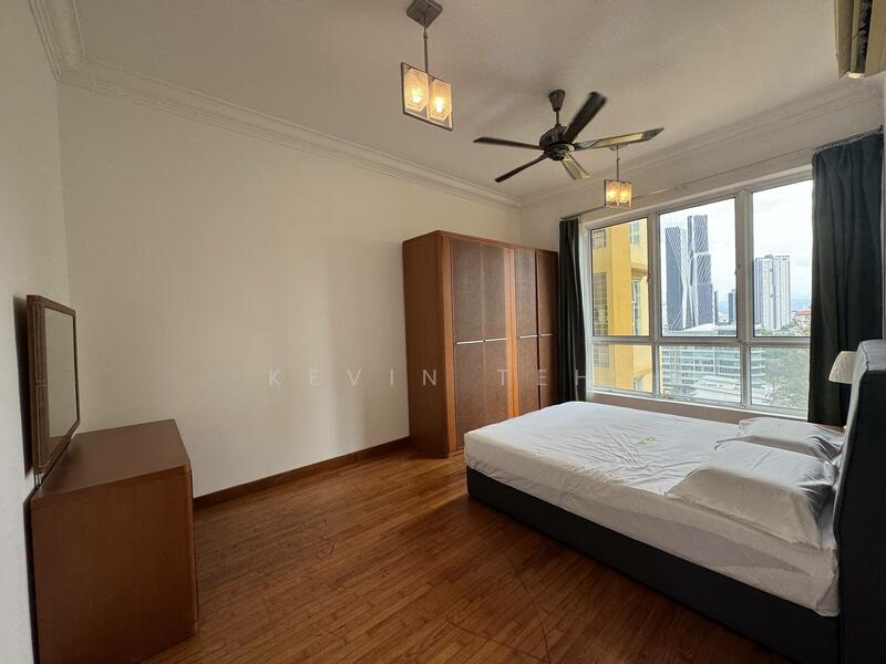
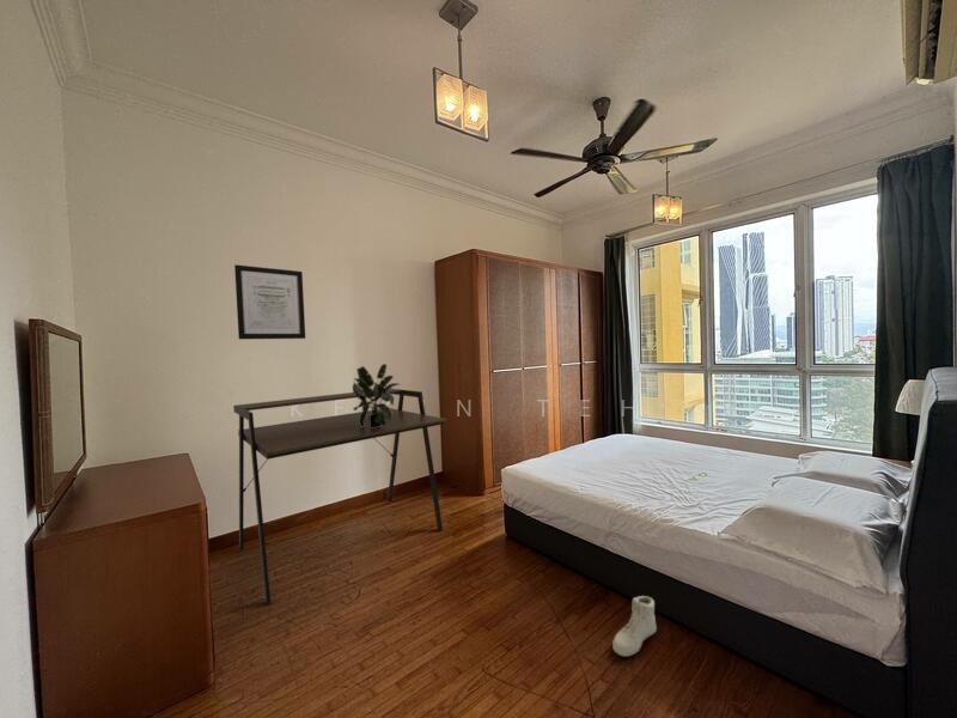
+ potted plant [352,363,401,428]
+ desk [232,388,447,607]
+ sneaker [611,595,658,657]
+ wall art [233,263,306,340]
